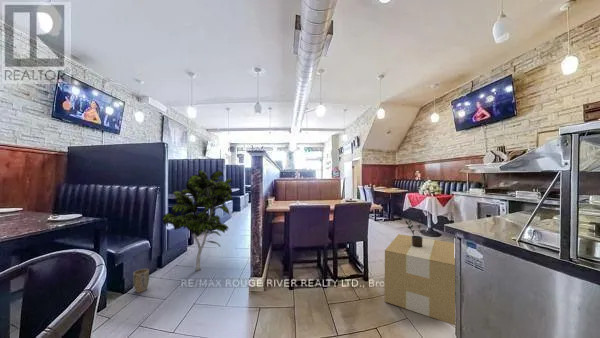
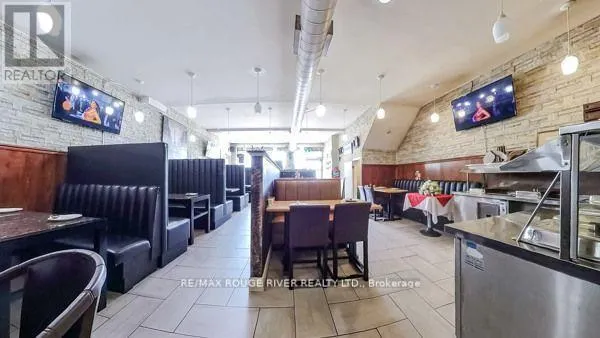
- cardboard box [384,233,456,326]
- plant pot [132,268,150,294]
- potted plant [404,219,423,247]
- indoor plant [161,169,234,272]
